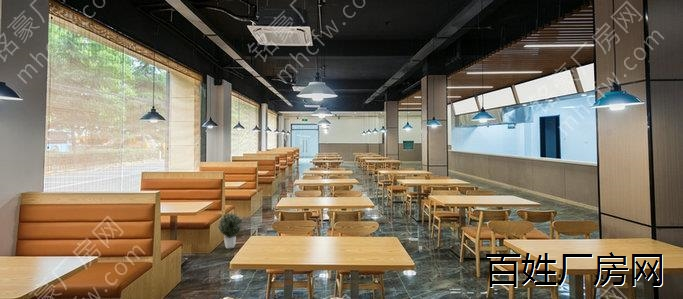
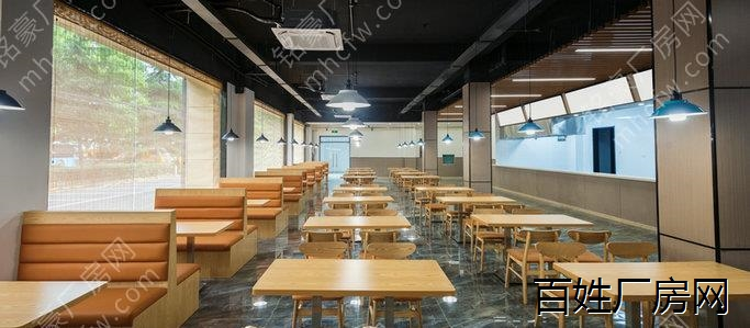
- potted plant [216,212,243,249]
